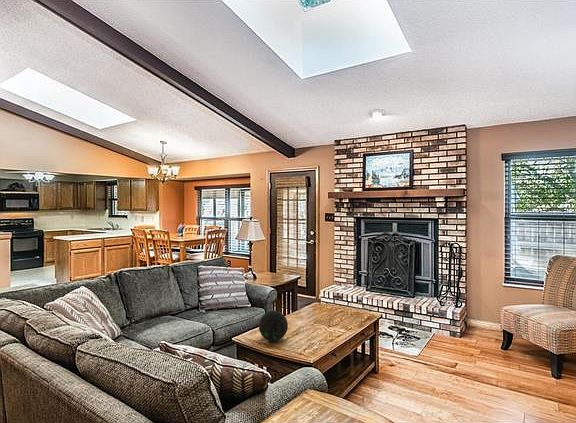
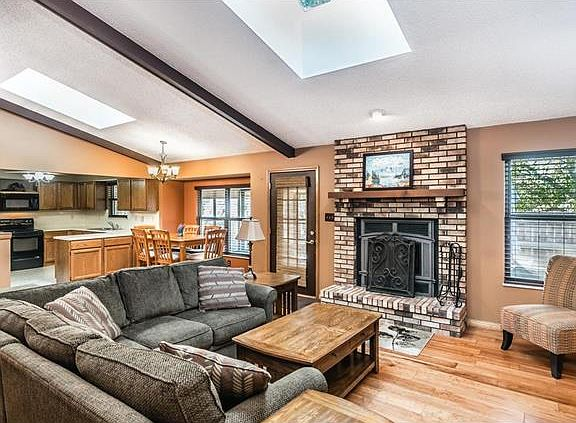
- decorative orb [258,310,289,342]
